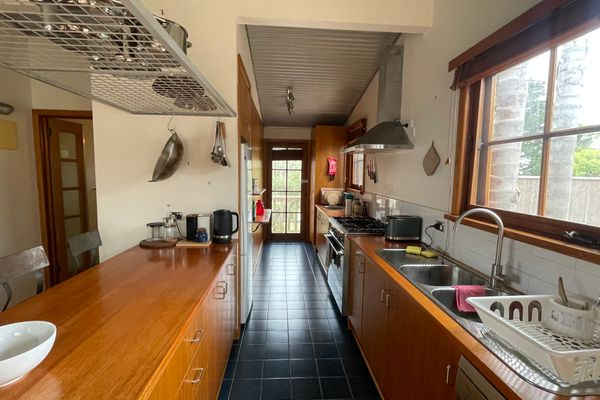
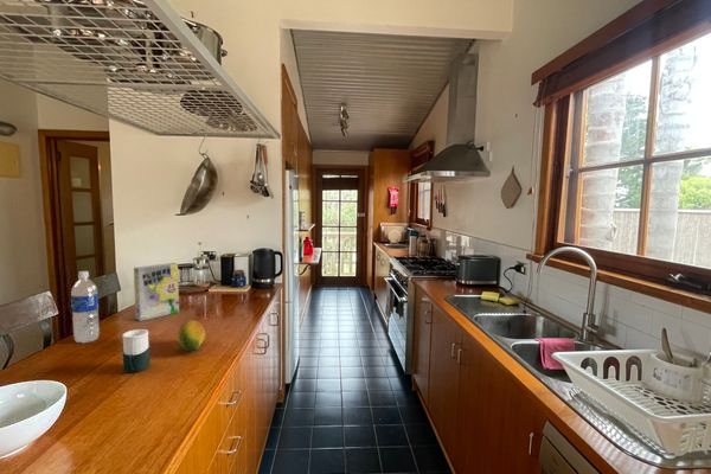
+ cereal box [133,262,180,322]
+ cup [121,328,152,374]
+ water bottle [70,270,101,345]
+ fruit [177,320,206,353]
